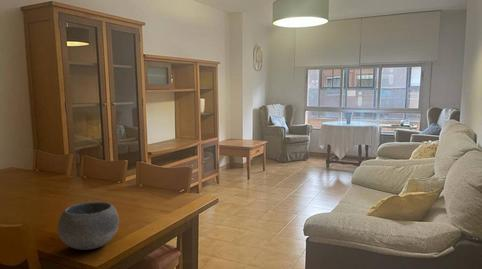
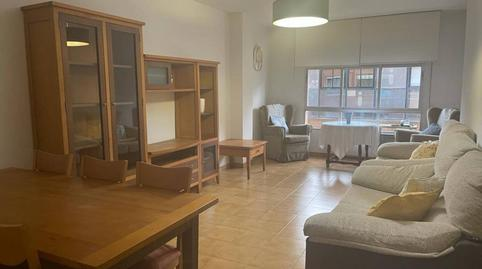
- bowl [57,201,120,251]
